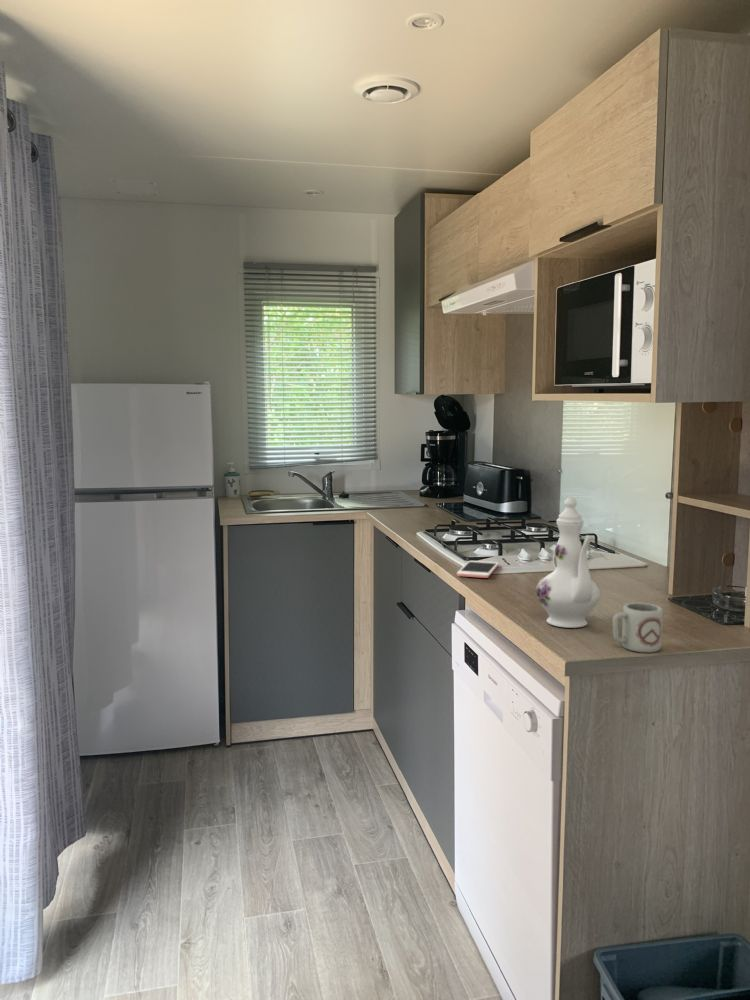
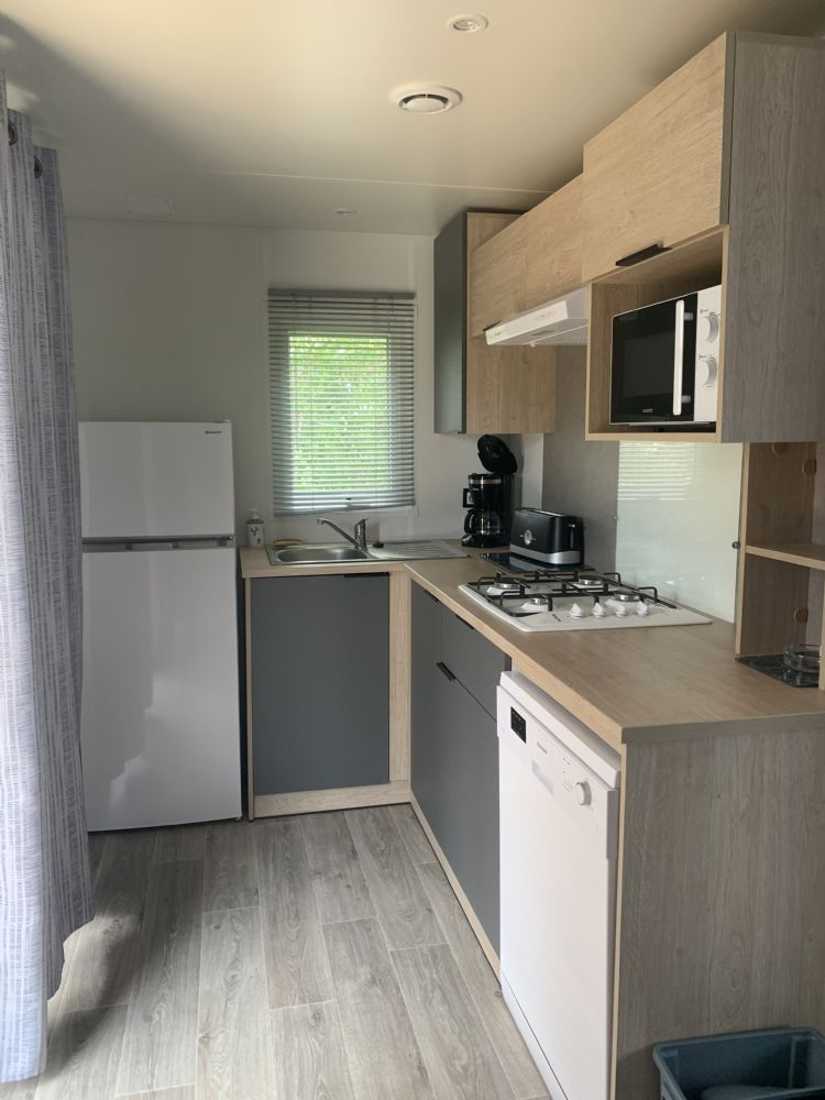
- chinaware [535,496,601,629]
- cup [611,602,664,654]
- cell phone [456,560,500,579]
